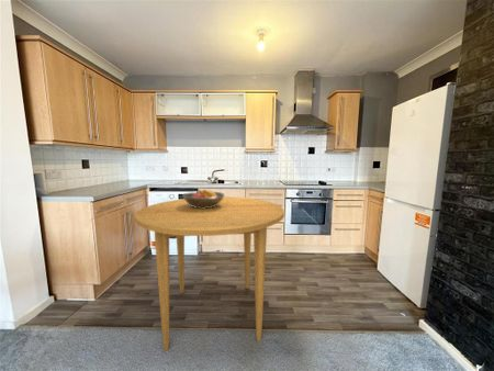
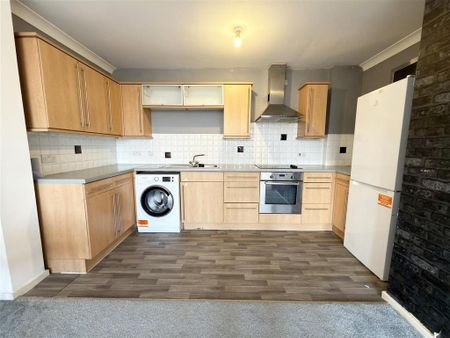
- fruit bowl [181,189,226,209]
- dining table [134,196,285,352]
